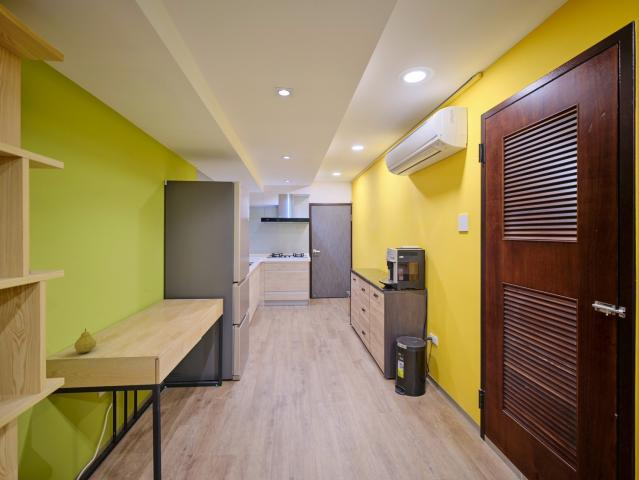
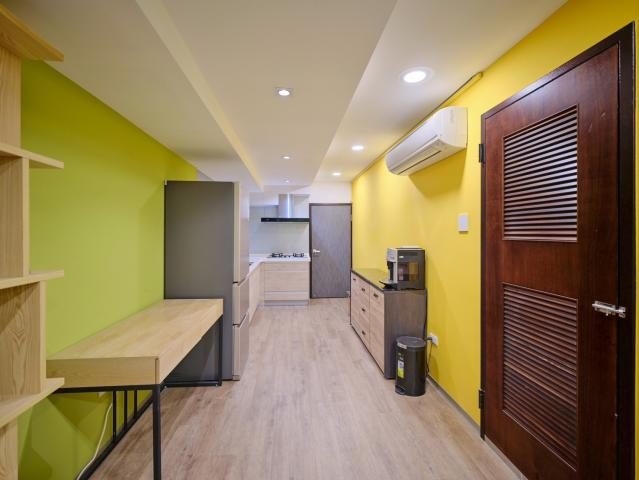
- fruit [74,328,97,354]
